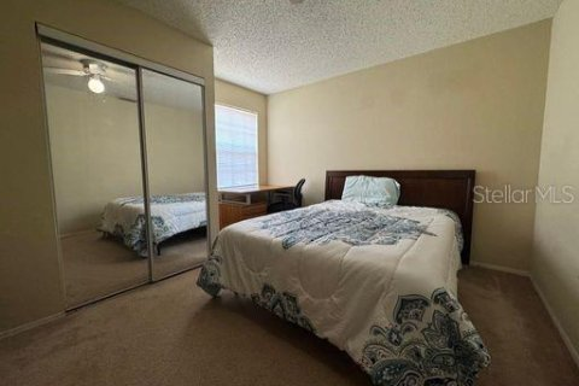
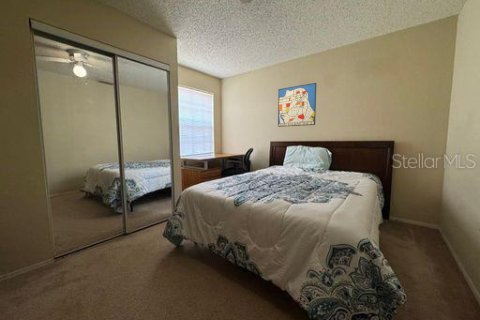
+ wall art [277,82,317,128]
